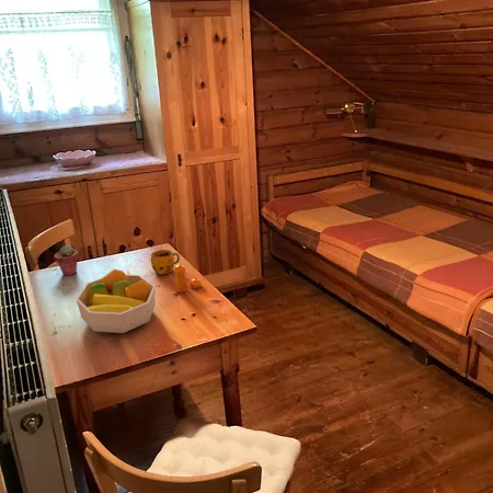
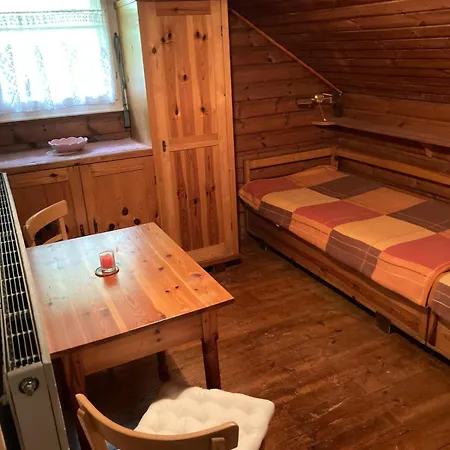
- mug [150,249,181,276]
- pepper shaker [173,264,203,294]
- fruit bowl [74,268,157,334]
- potted succulent [54,244,79,277]
